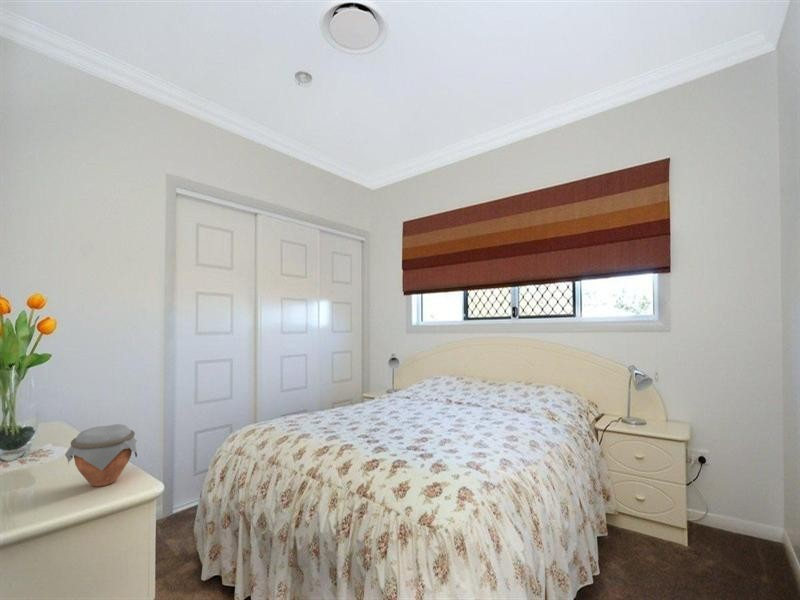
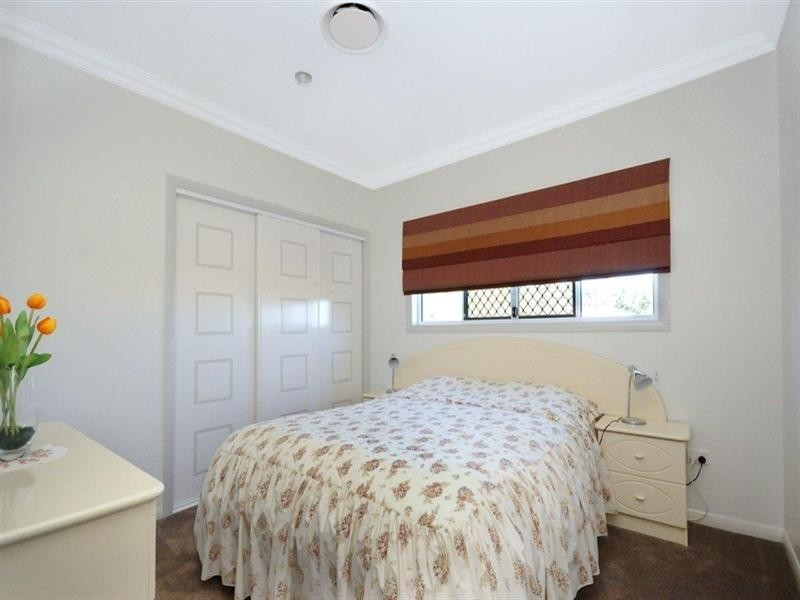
- jar [64,423,138,488]
